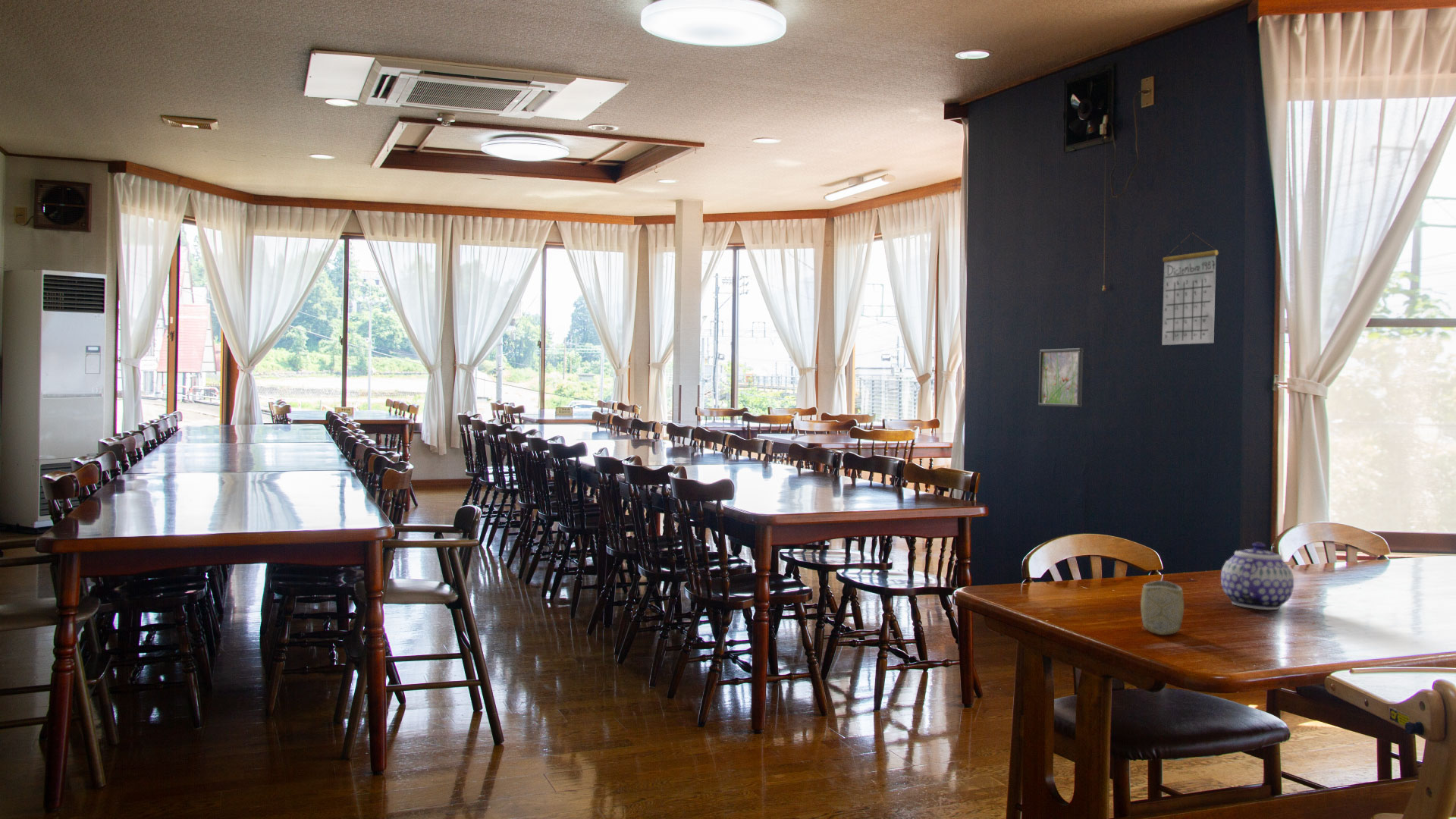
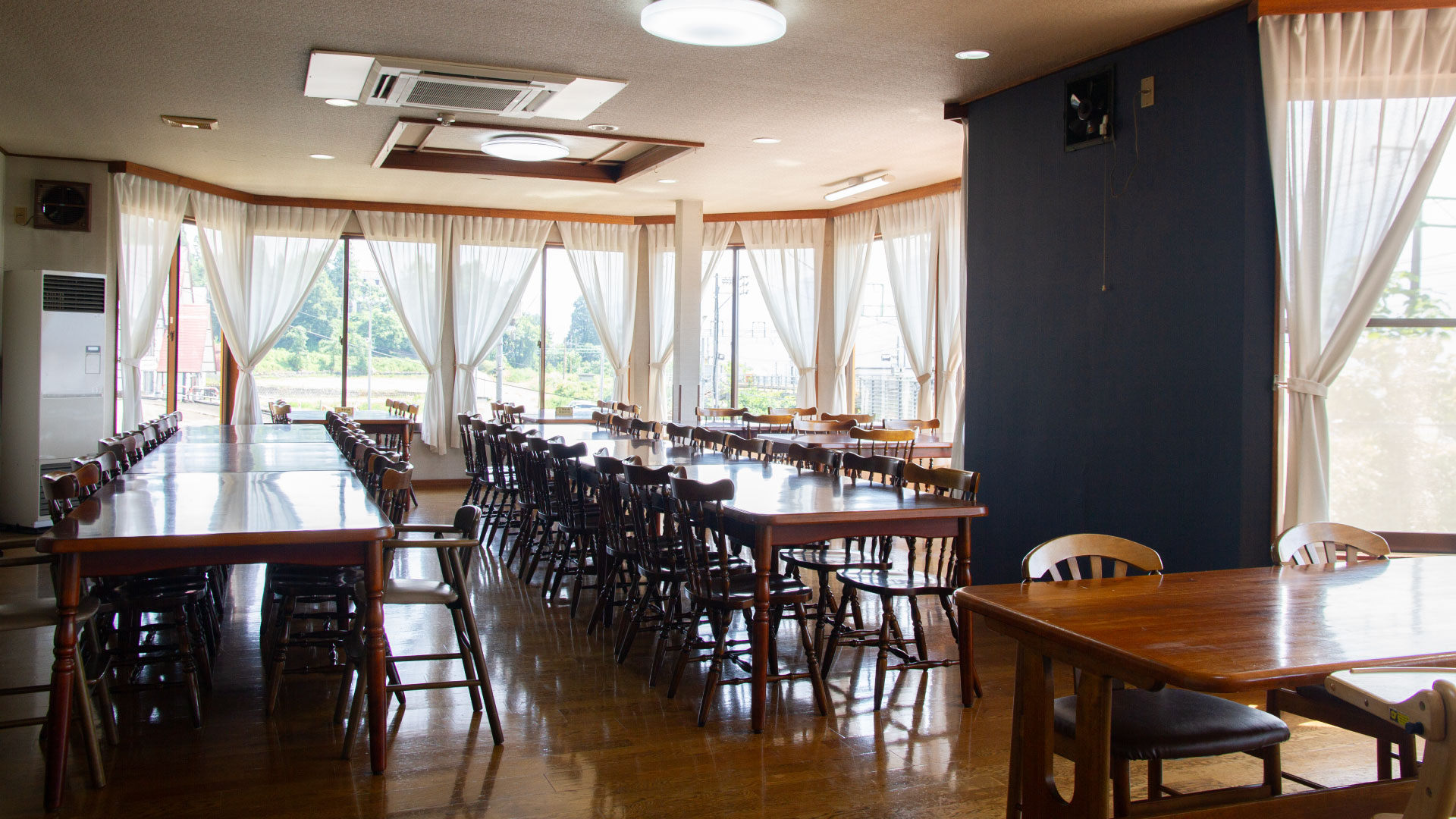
- cup [1140,580,1185,635]
- teapot [1220,541,1294,610]
- calendar [1161,233,1219,346]
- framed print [1037,347,1084,408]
